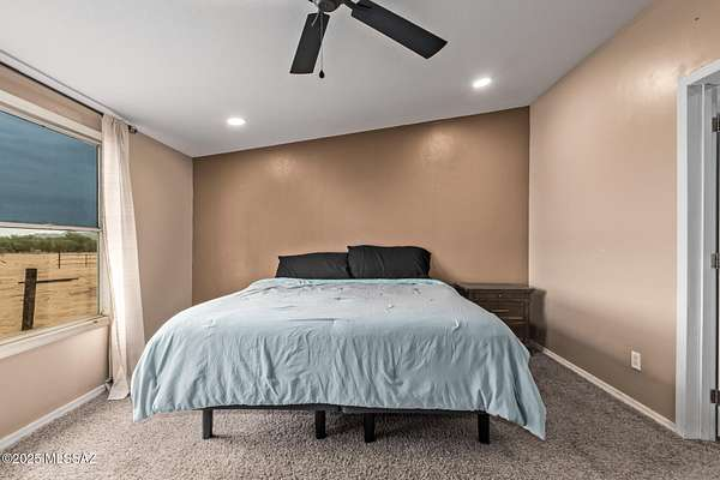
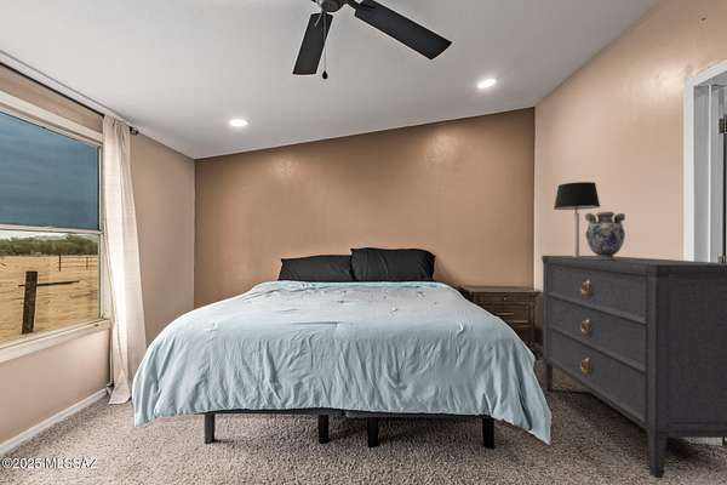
+ dresser [540,255,727,479]
+ table lamp [553,181,601,257]
+ decorative vase [584,211,626,259]
